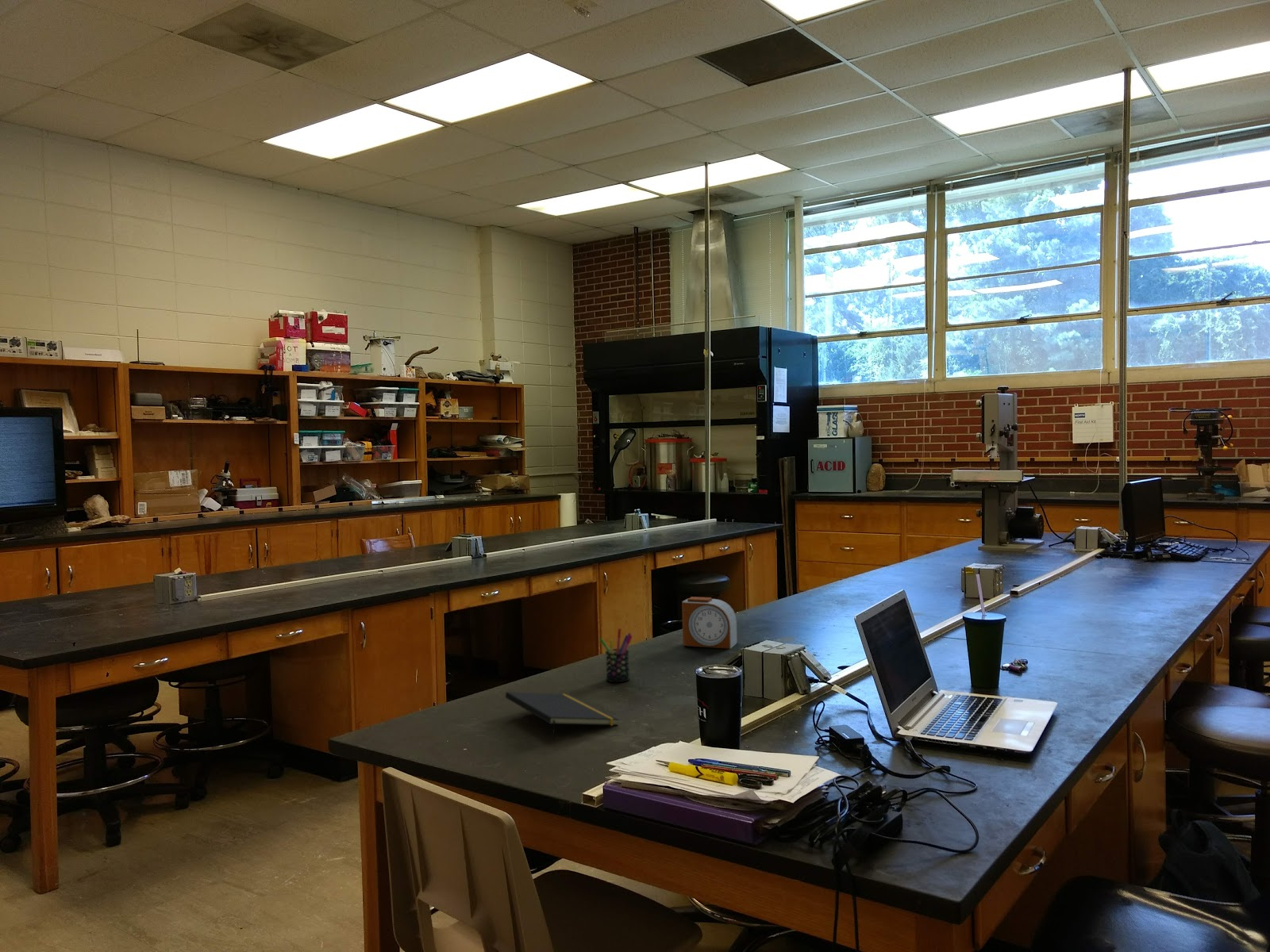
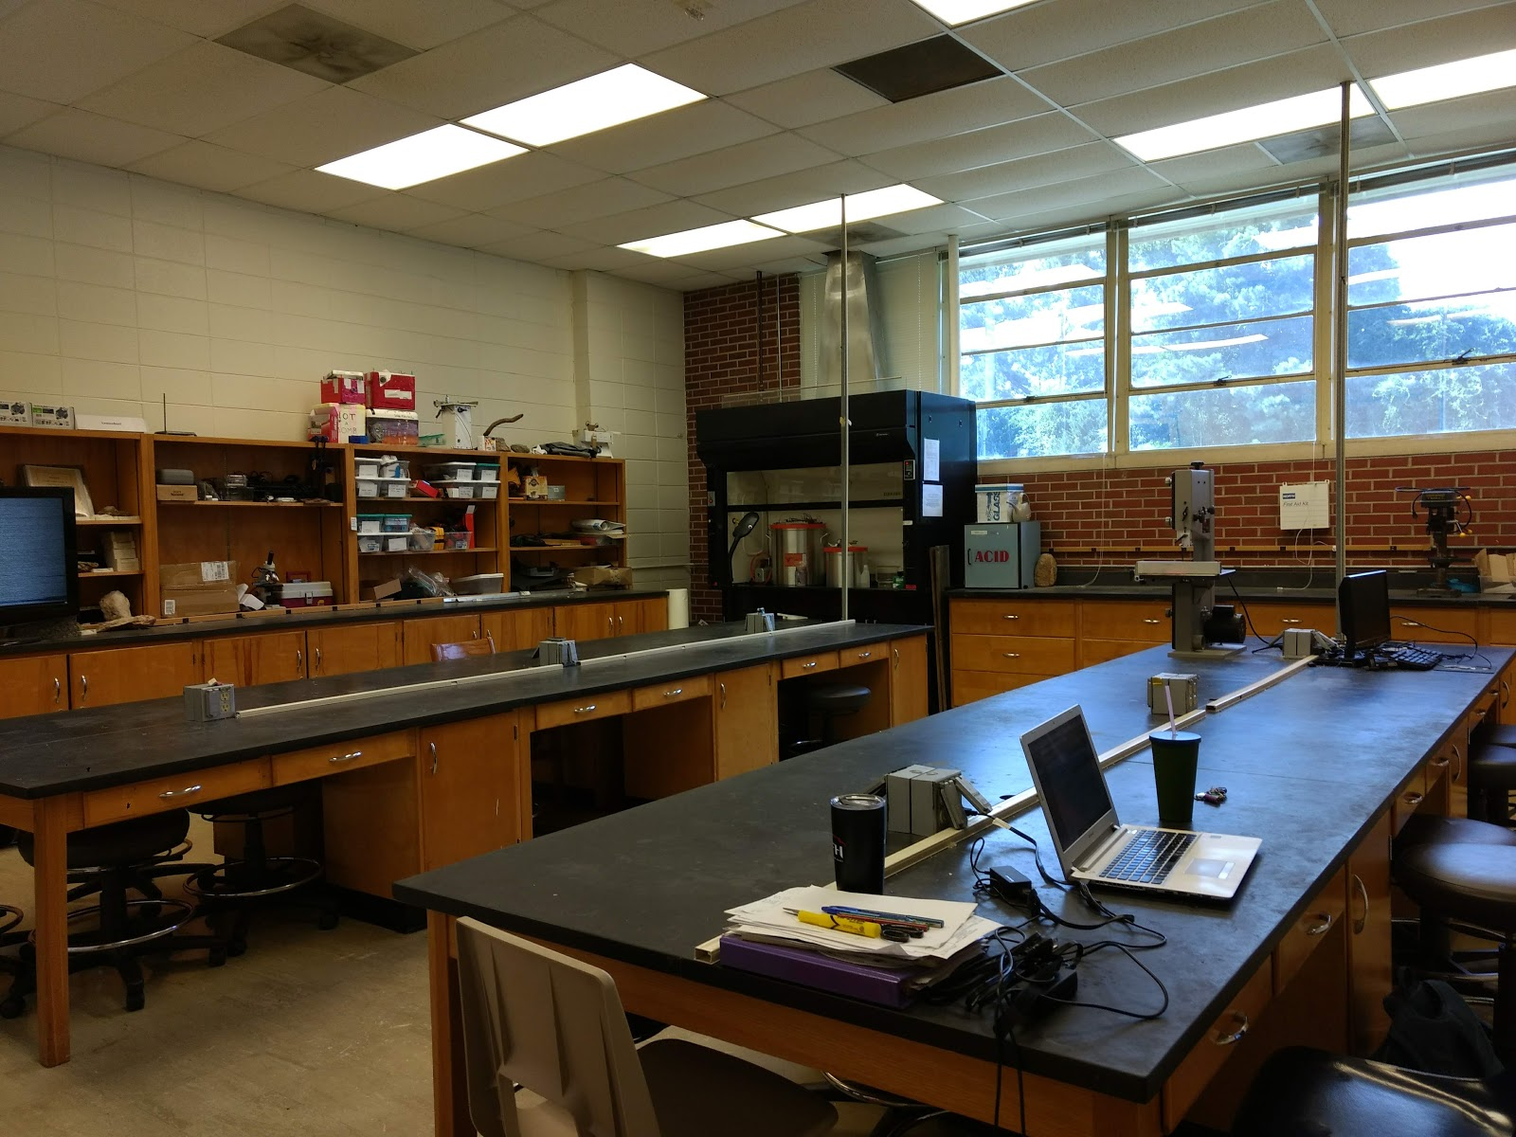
- pen holder [598,628,633,683]
- notepad [505,691,620,741]
- alarm clock [681,596,738,650]
